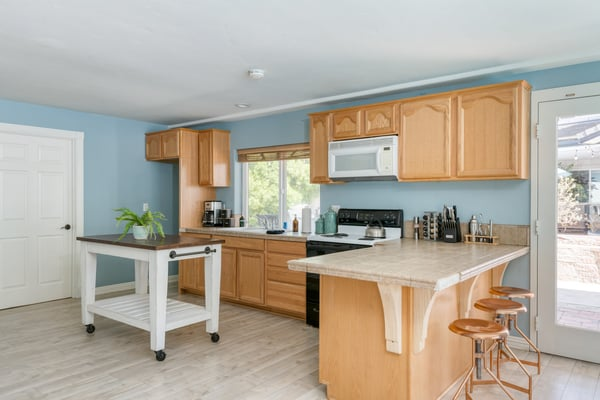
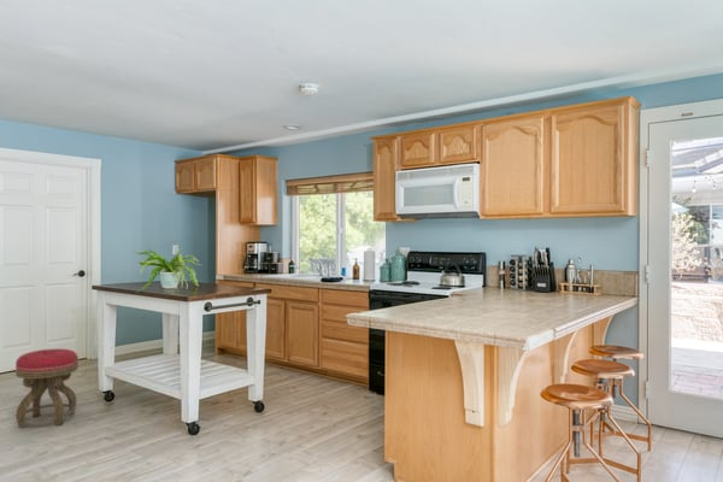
+ stool [14,348,80,429]
